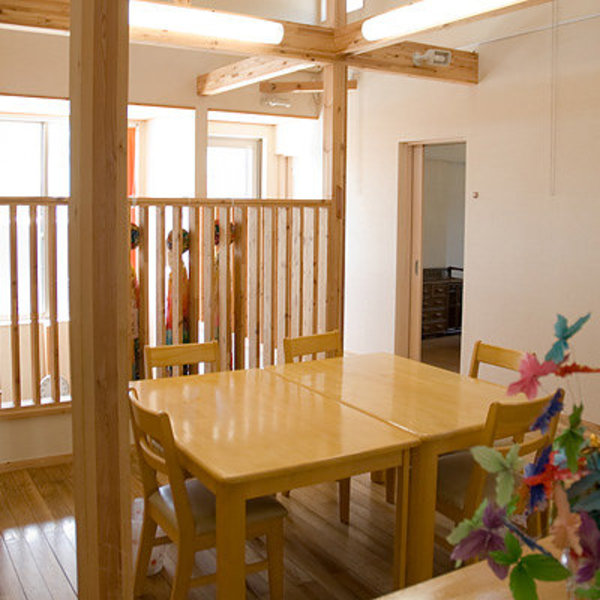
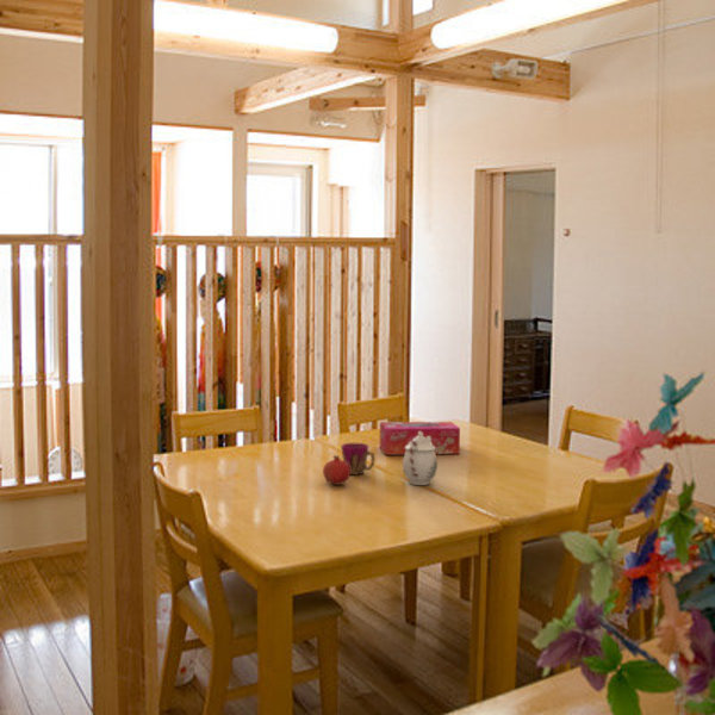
+ teapot [402,431,439,486]
+ cup [340,442,377,475]
+ fruit [322,454,352,486]
+ tissue box [379,421,461,455]
